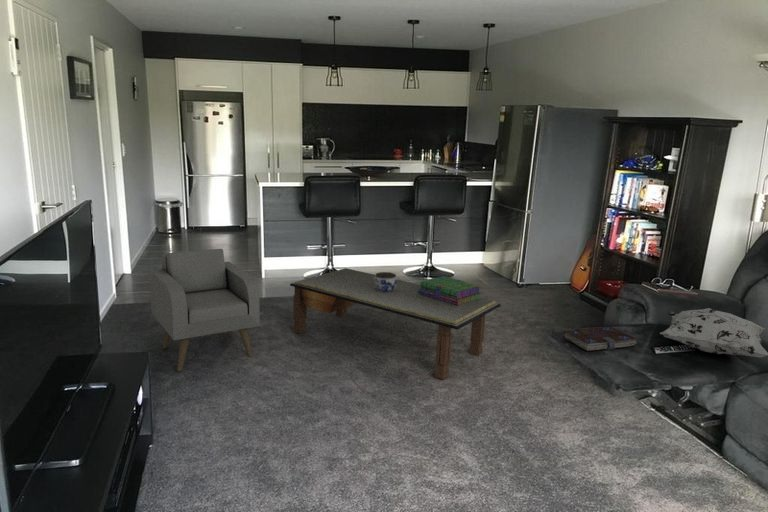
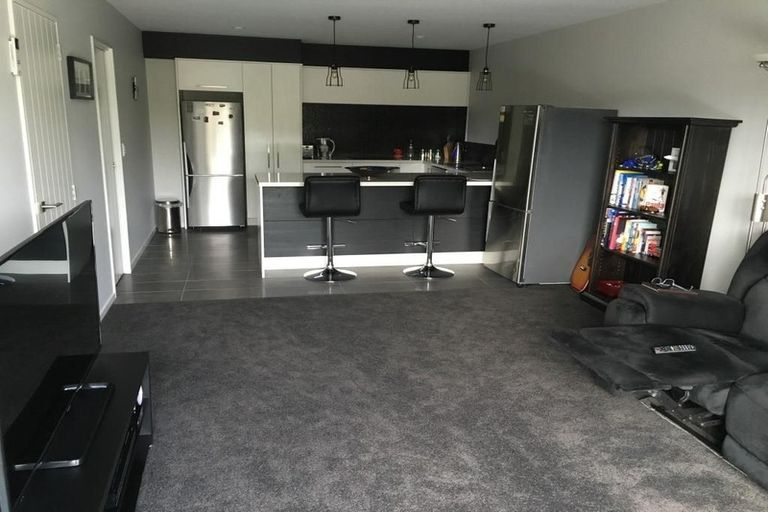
- decorative pillow [659,307,768,359]
- armchair [148,248,261,372]
- stack of books [418,275,483,306]
- book [563,326,638,352]
- jar [374,271,398,292]
- coffee table [289,267,502,381]
